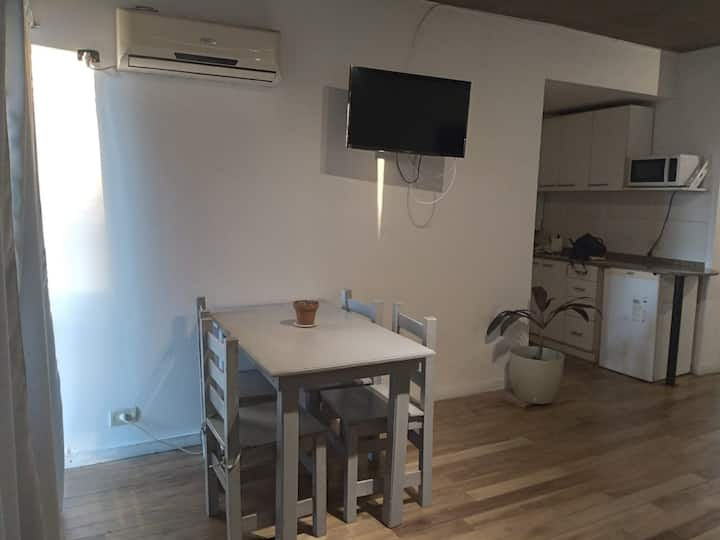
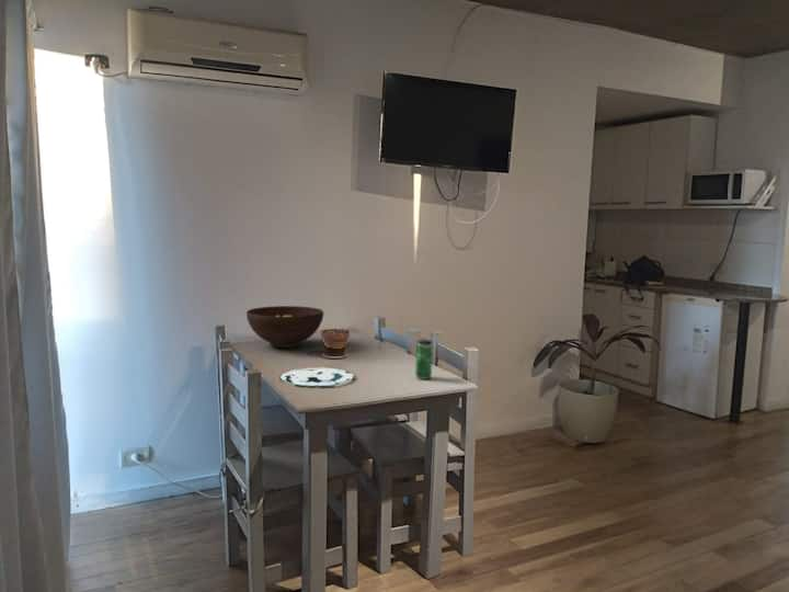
+ fruit bowl [245,305,324,349]
+ beverage can [414,338,434,380]
+ plate [278,366,355,387]
